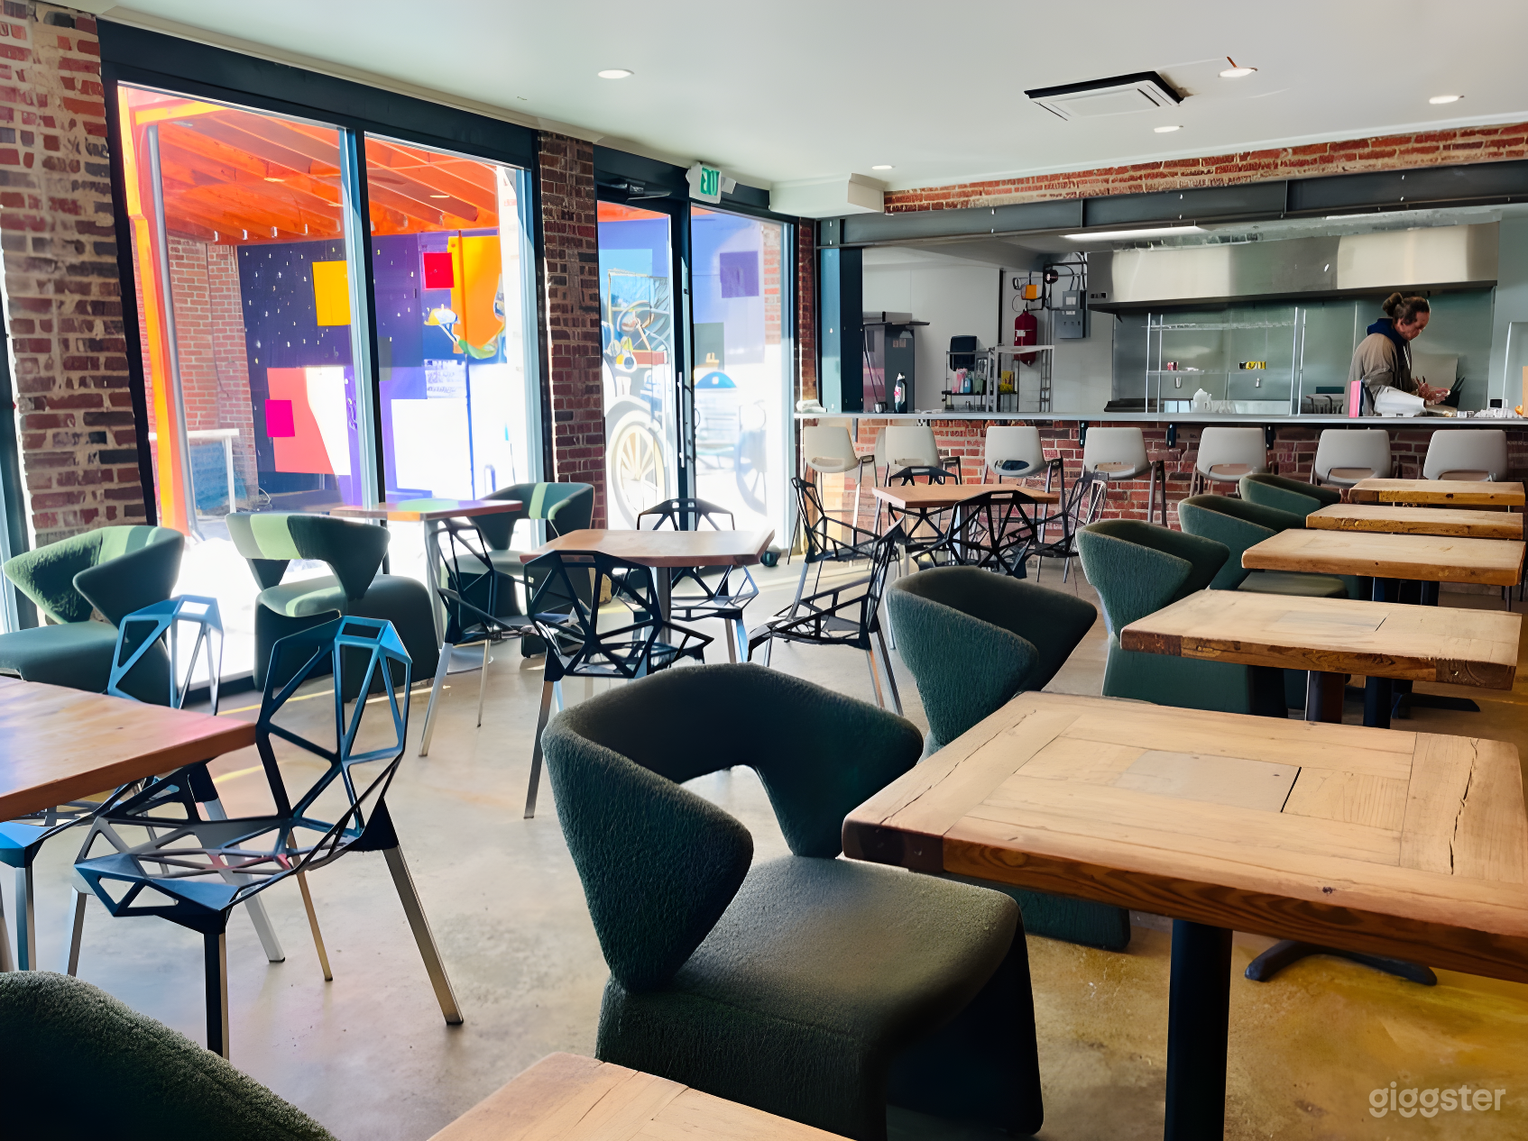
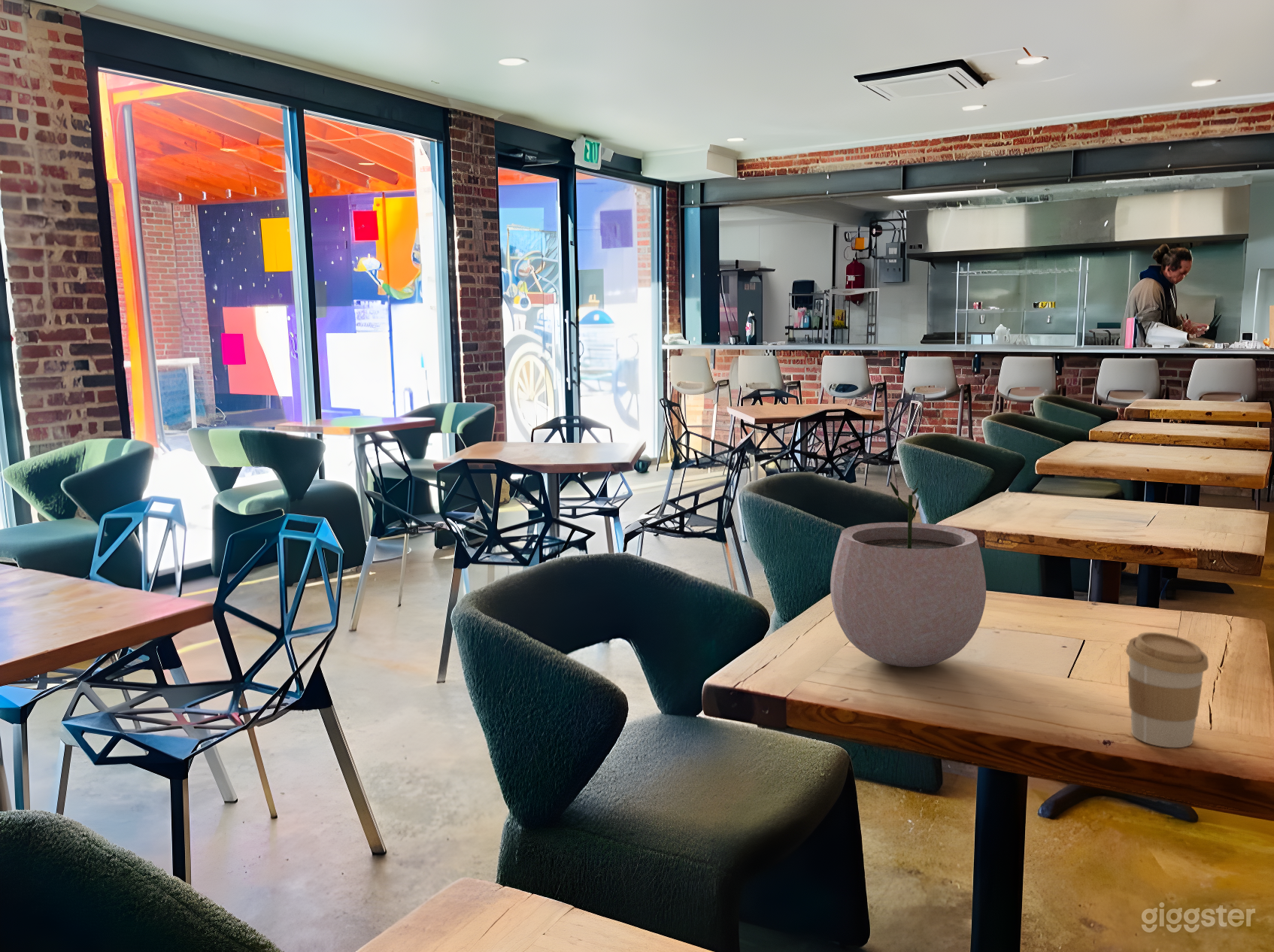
+ coffee cup [1125,632,1209,748]
+ plant pot [830,478,987,668]
